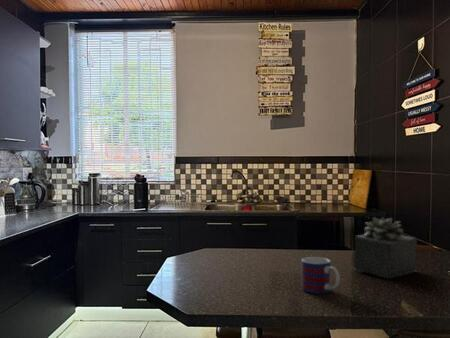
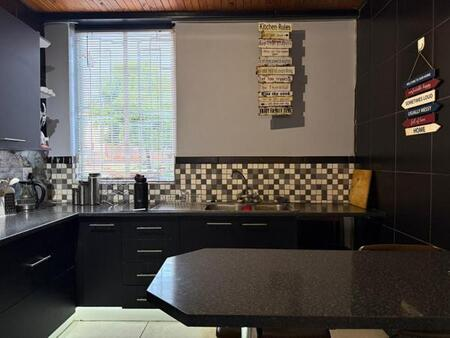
- succulent plant [352,216,418,280]
- mug [301,256,341,295]
